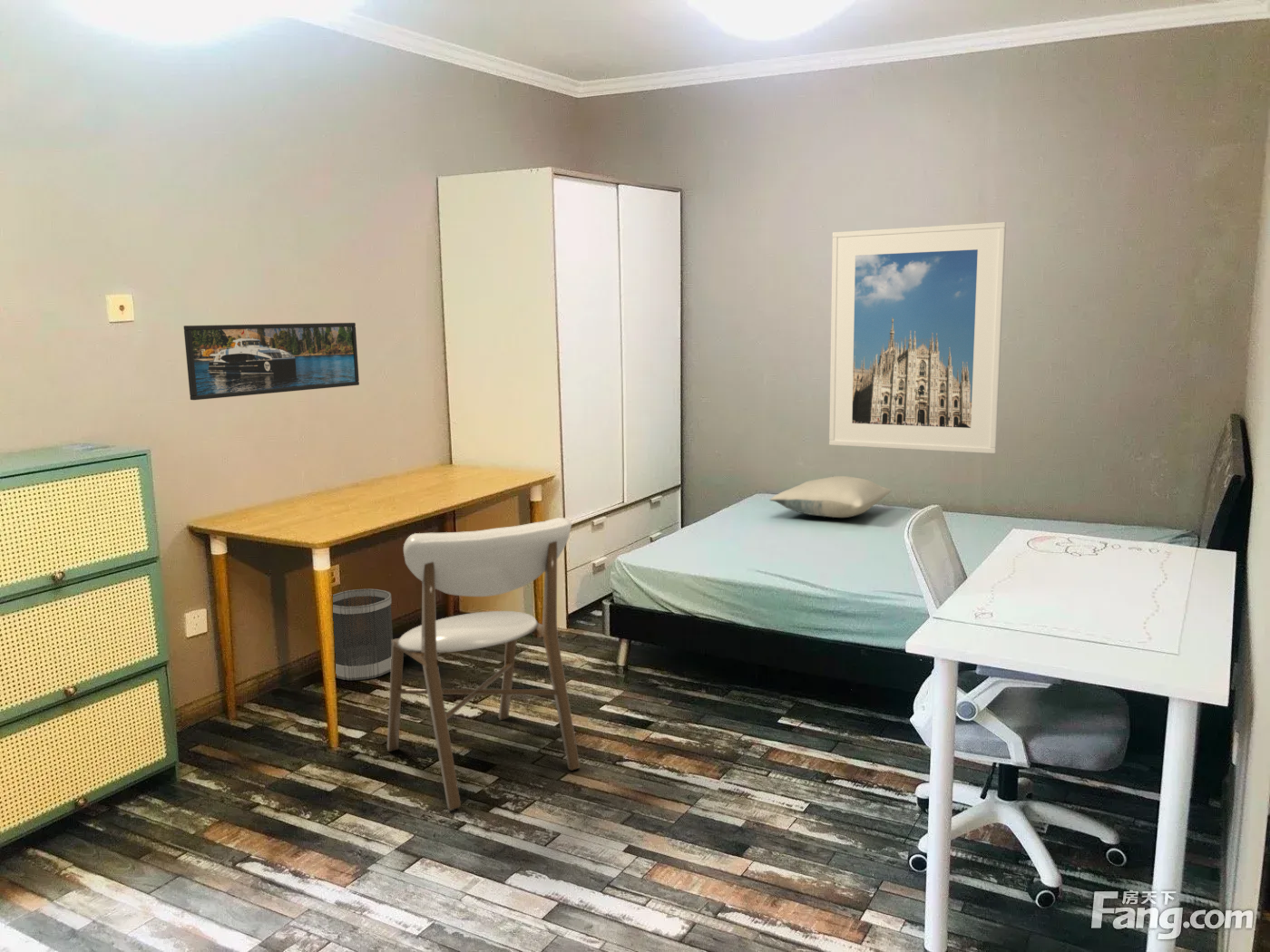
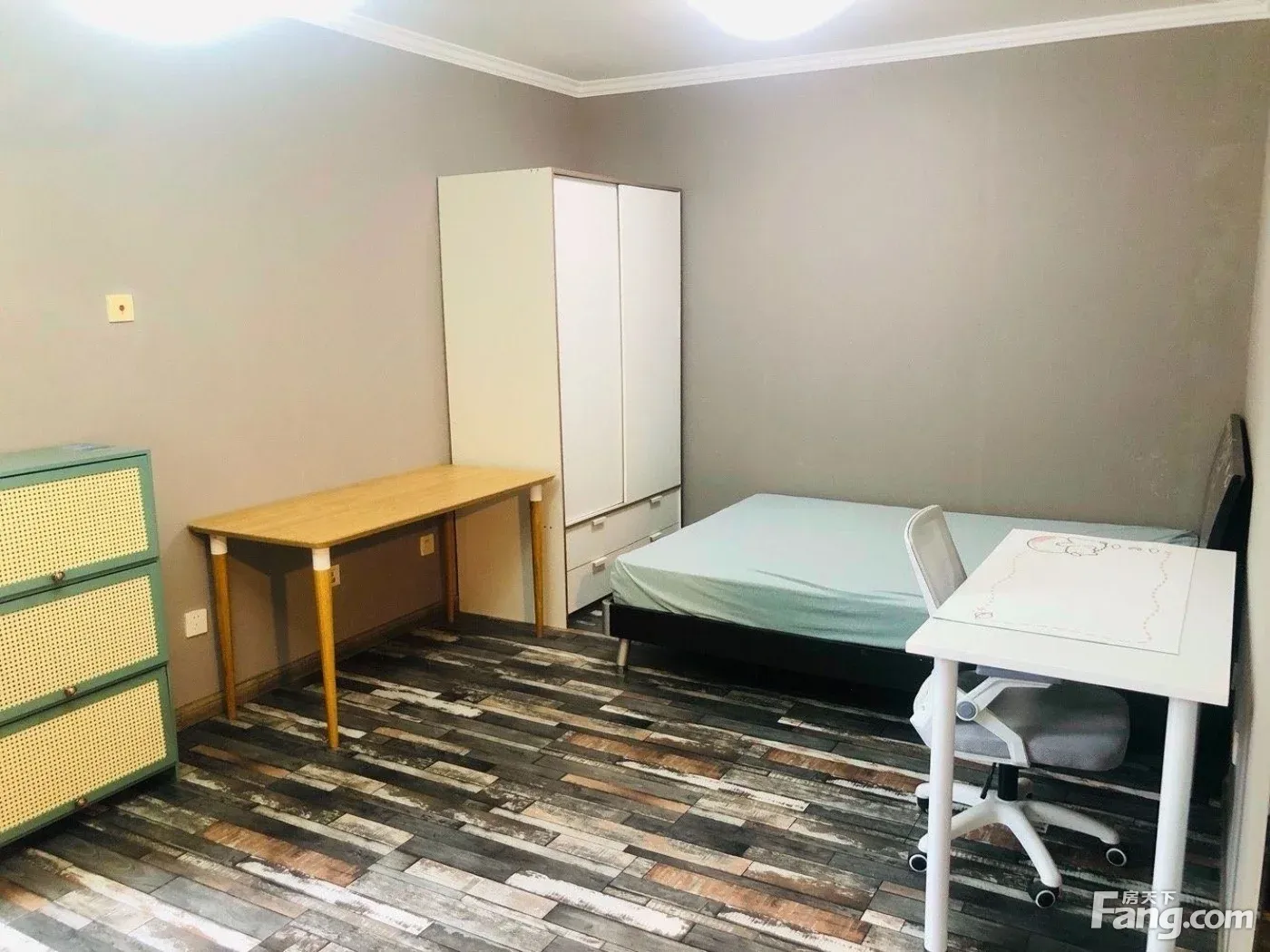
- dining chair [386,517,581,811]
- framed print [183,322,360,401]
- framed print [828,221,1007,454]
- pillow [769,475,892,519]
- wastebasket [332,588,394,681]
